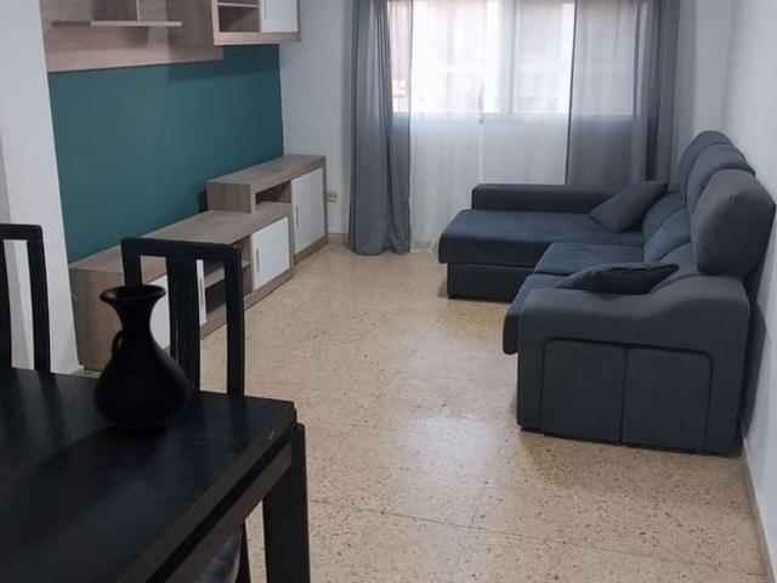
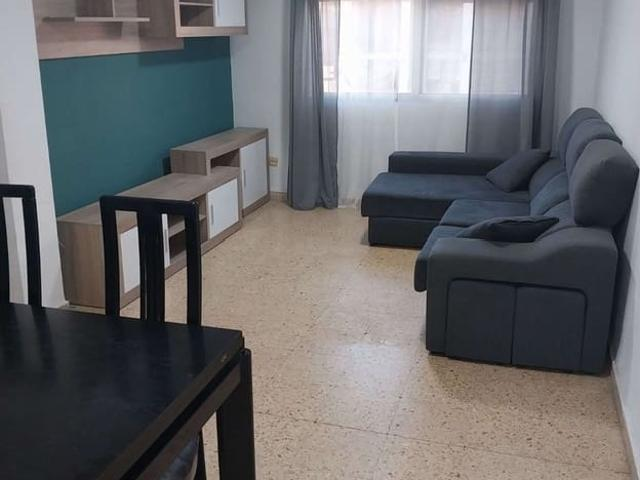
- vase [91,283,192,431]
